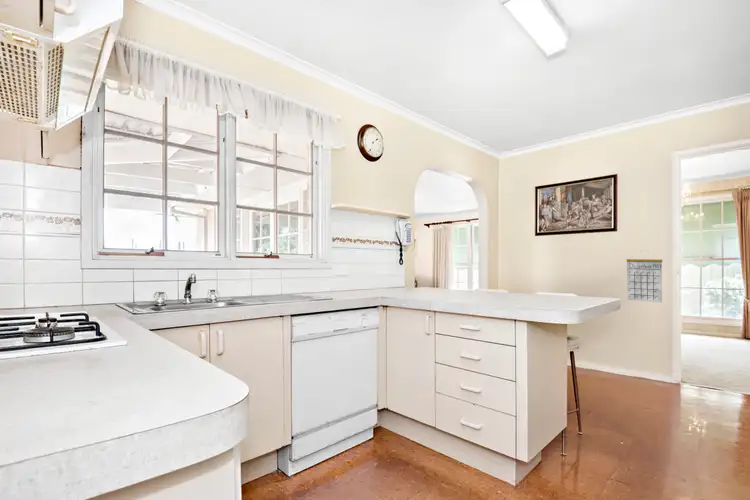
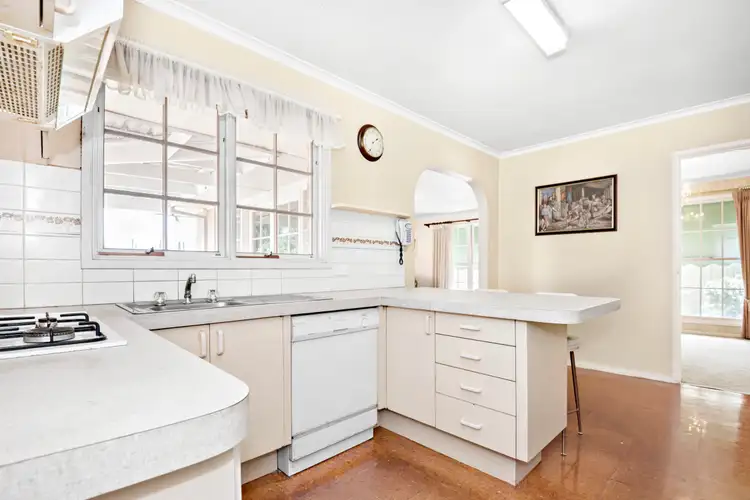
- calendar [626,249,663,304]
